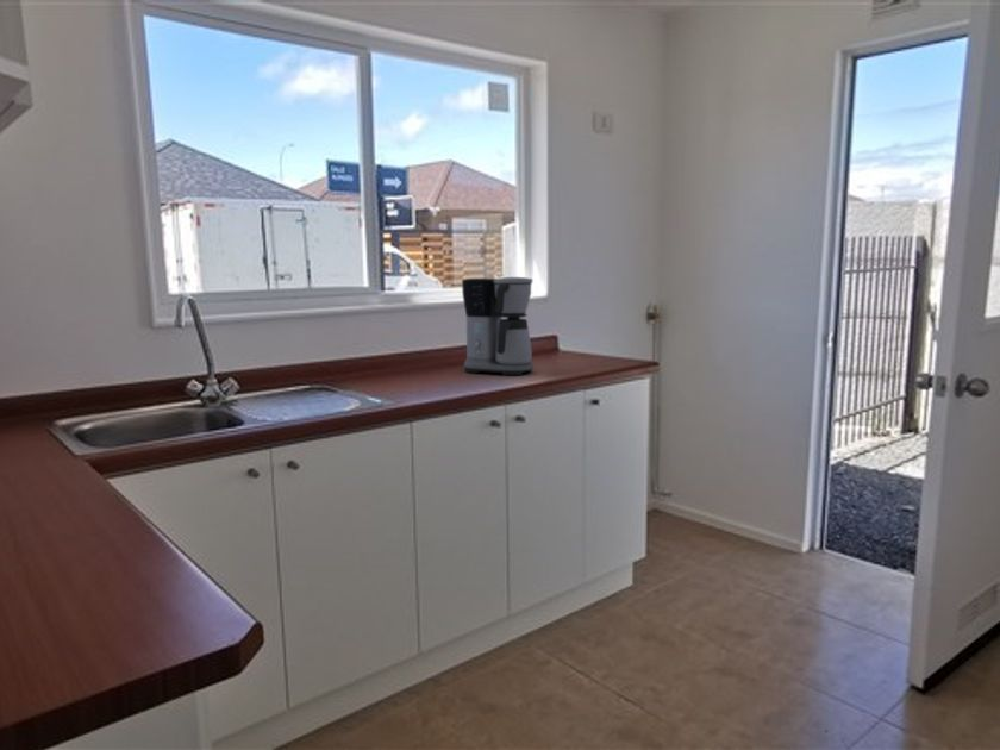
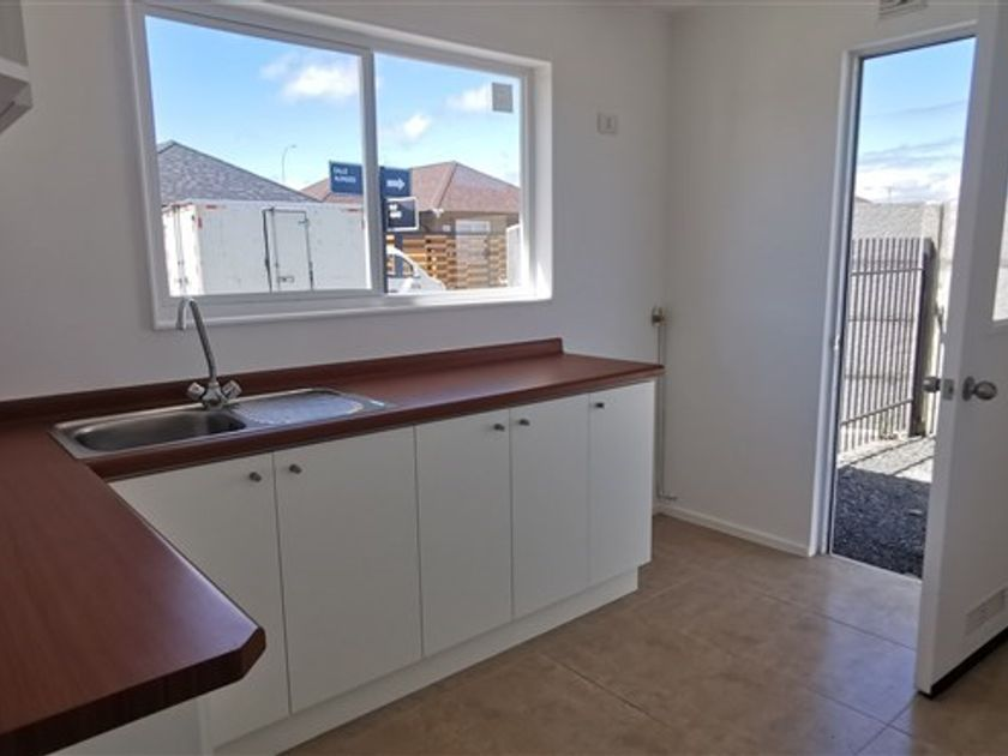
- coffee maker [461,276,535,376]
